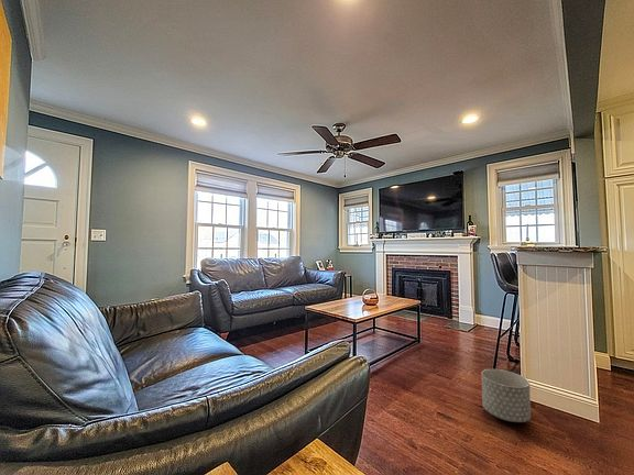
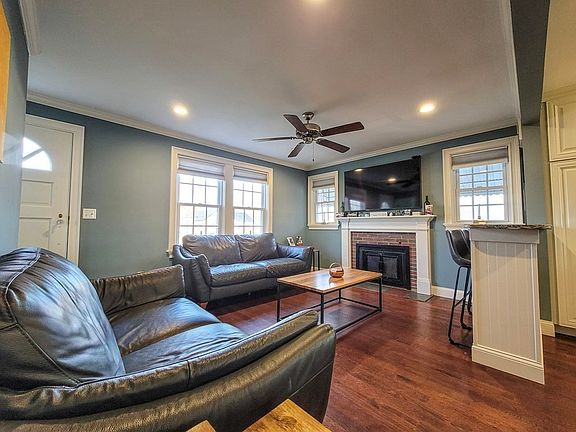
- planter [481,368,532,423]
